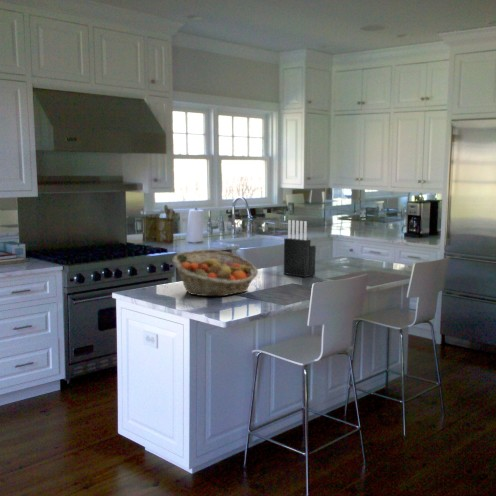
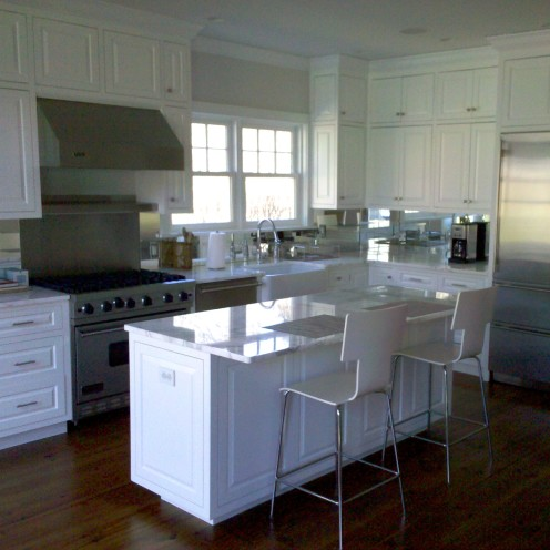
- knife block [283,219,316,278]
- fruit basket [171,249,259,297]
